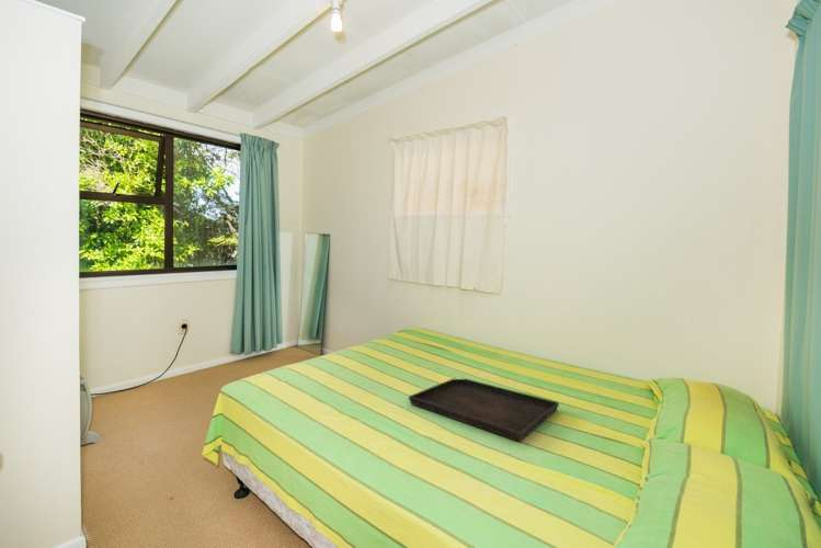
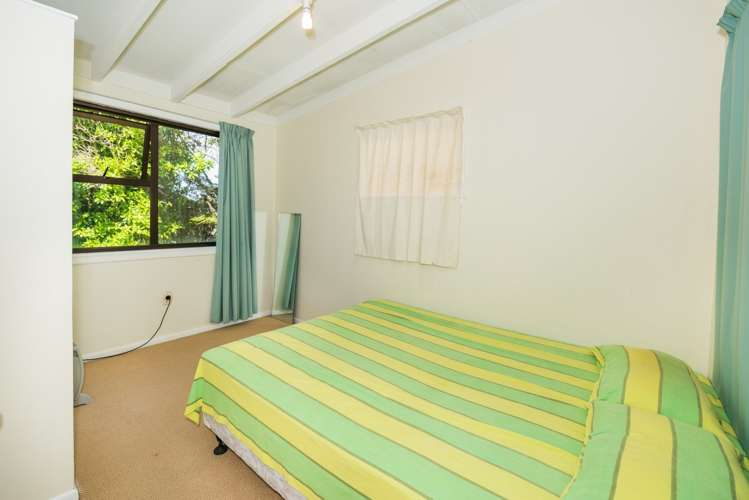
- serving tray [408,377,560,443]
